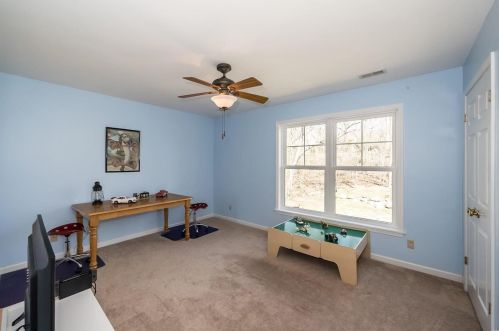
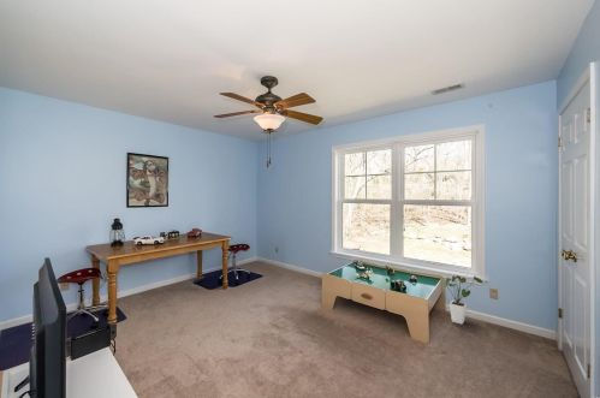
+ house plant [442,274,485,326]
